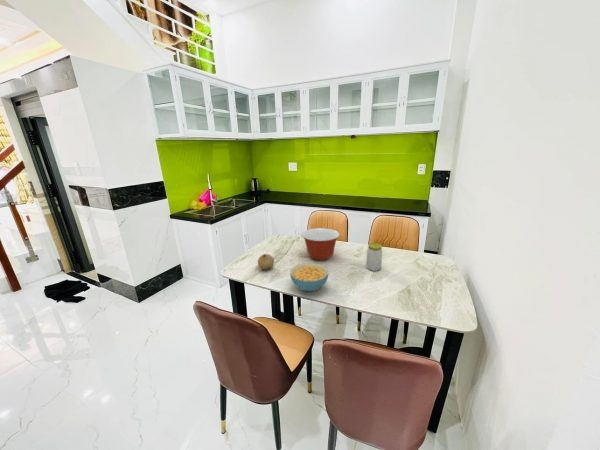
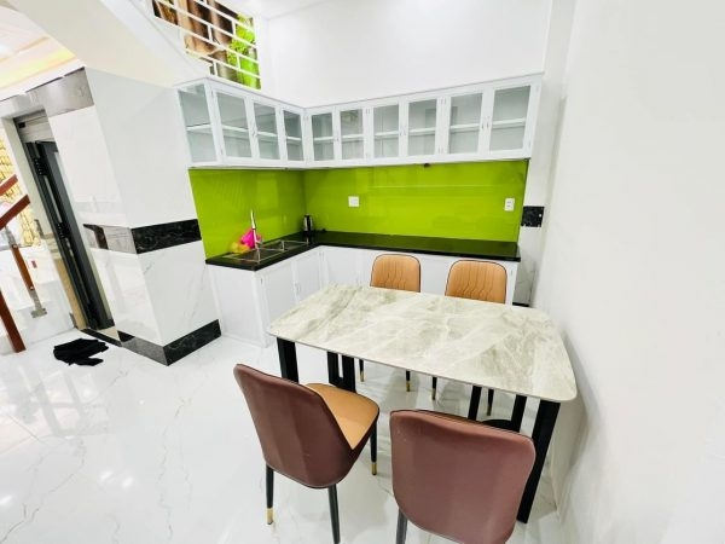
- jar [365,242,383,272]
- fruit [257,253,275,271]
- cereal bowl [289,262,329,292]
- mixing bowl [301,227,341,261]
